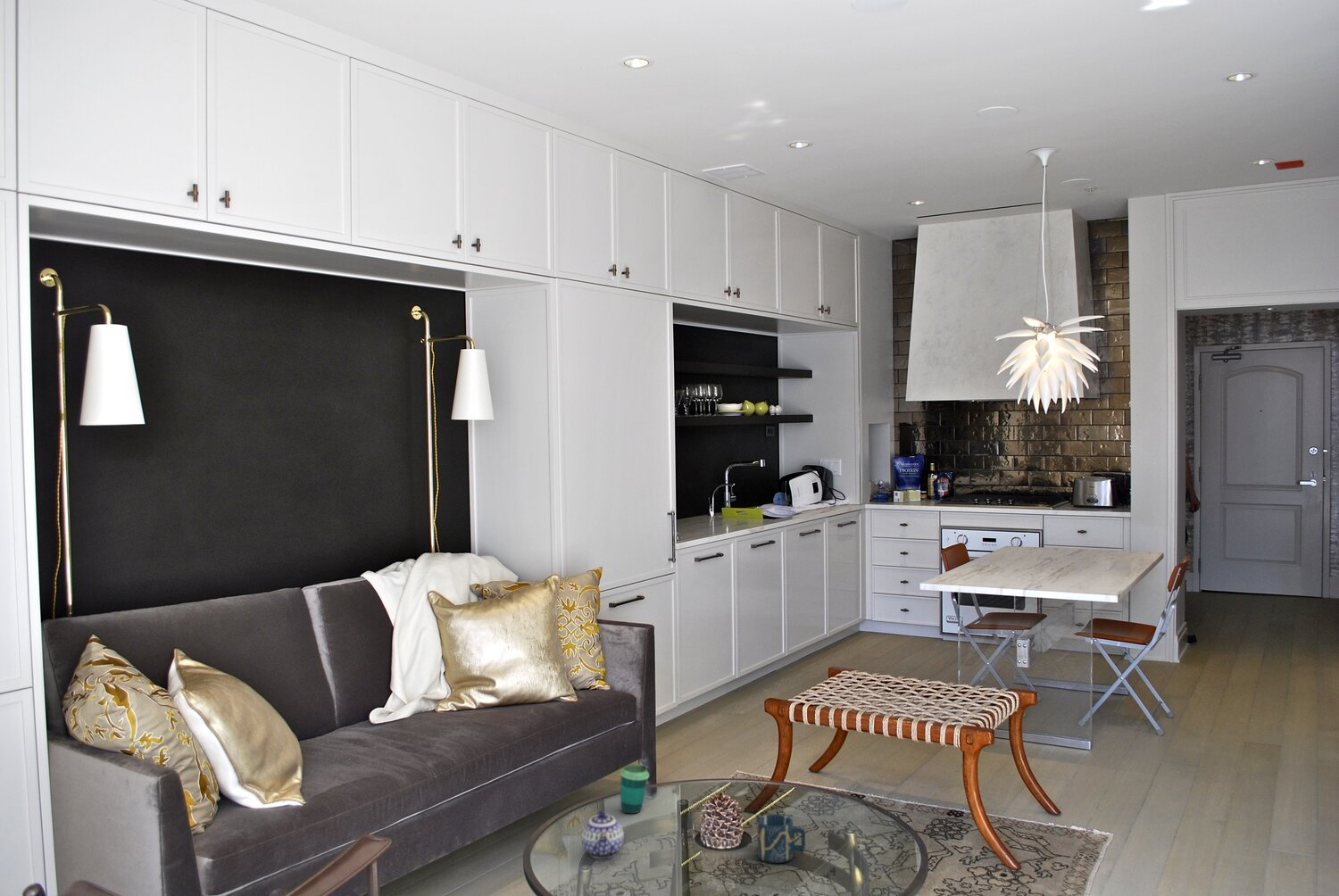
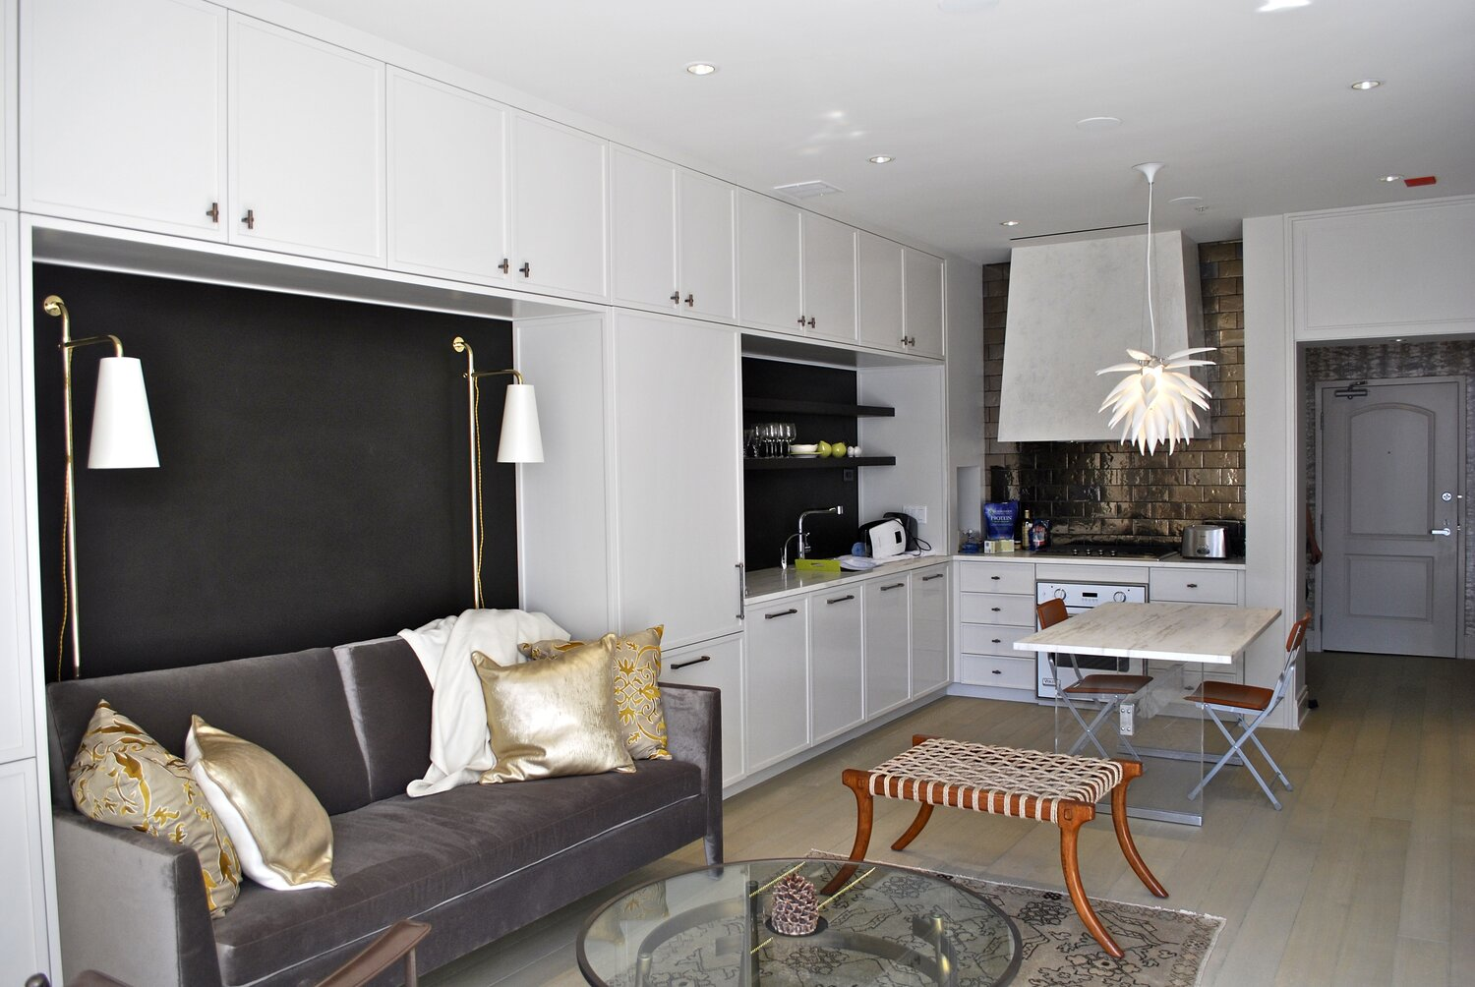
- teapot [581,809,625,859]
- cup [620,763,650,815]
- cup [756,813,806,864]
